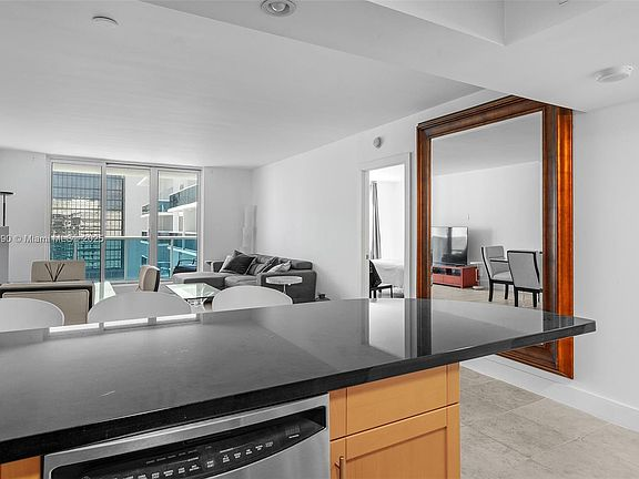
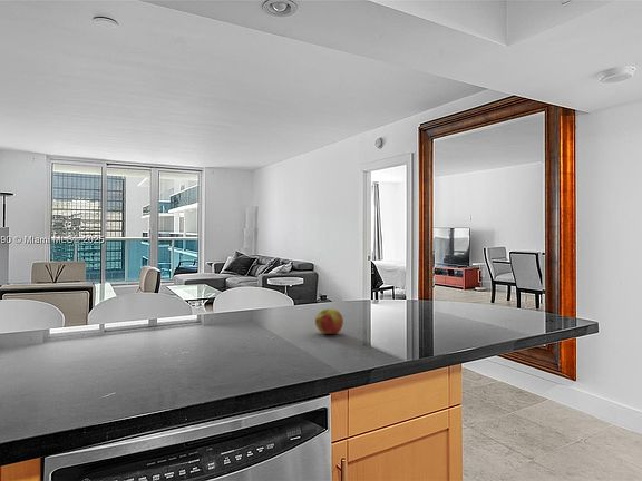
+ apple [314,307,344,335]
